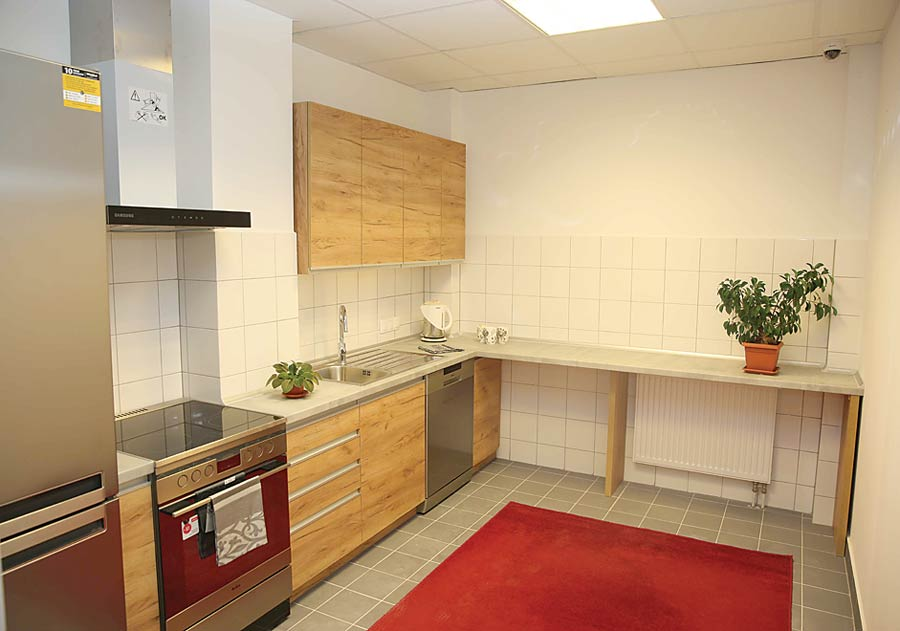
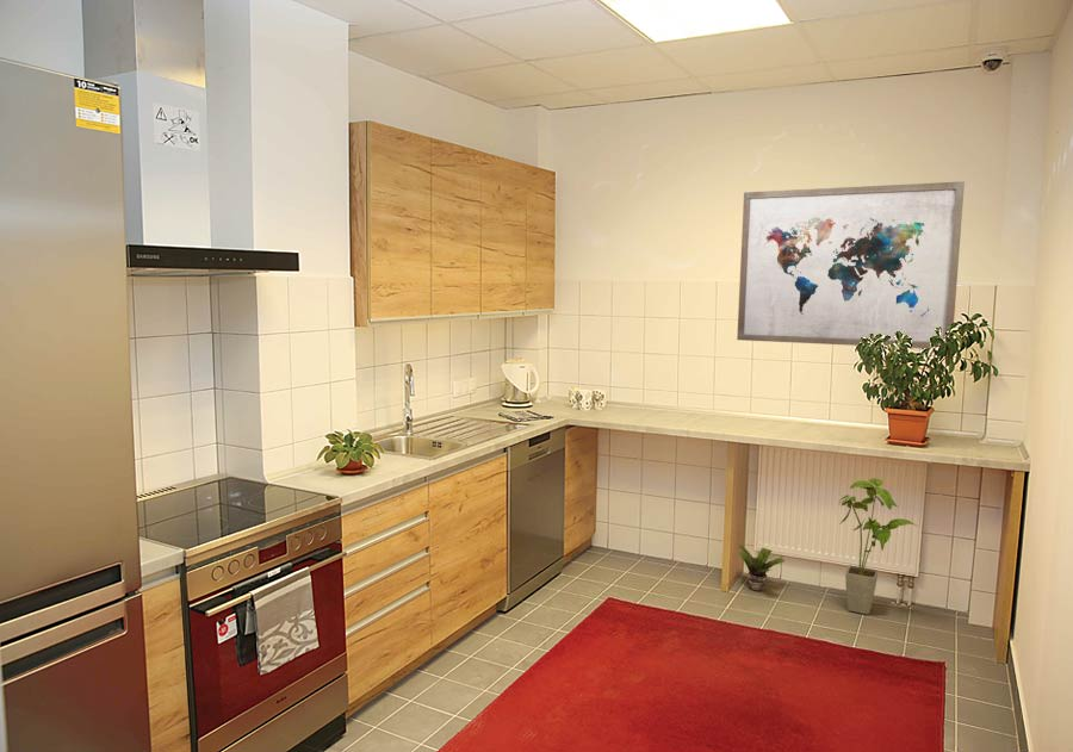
+ house plant [838,477,917,615]
+ wall art [736,180,966,349]
+ potted plant [737,542,786,592]
